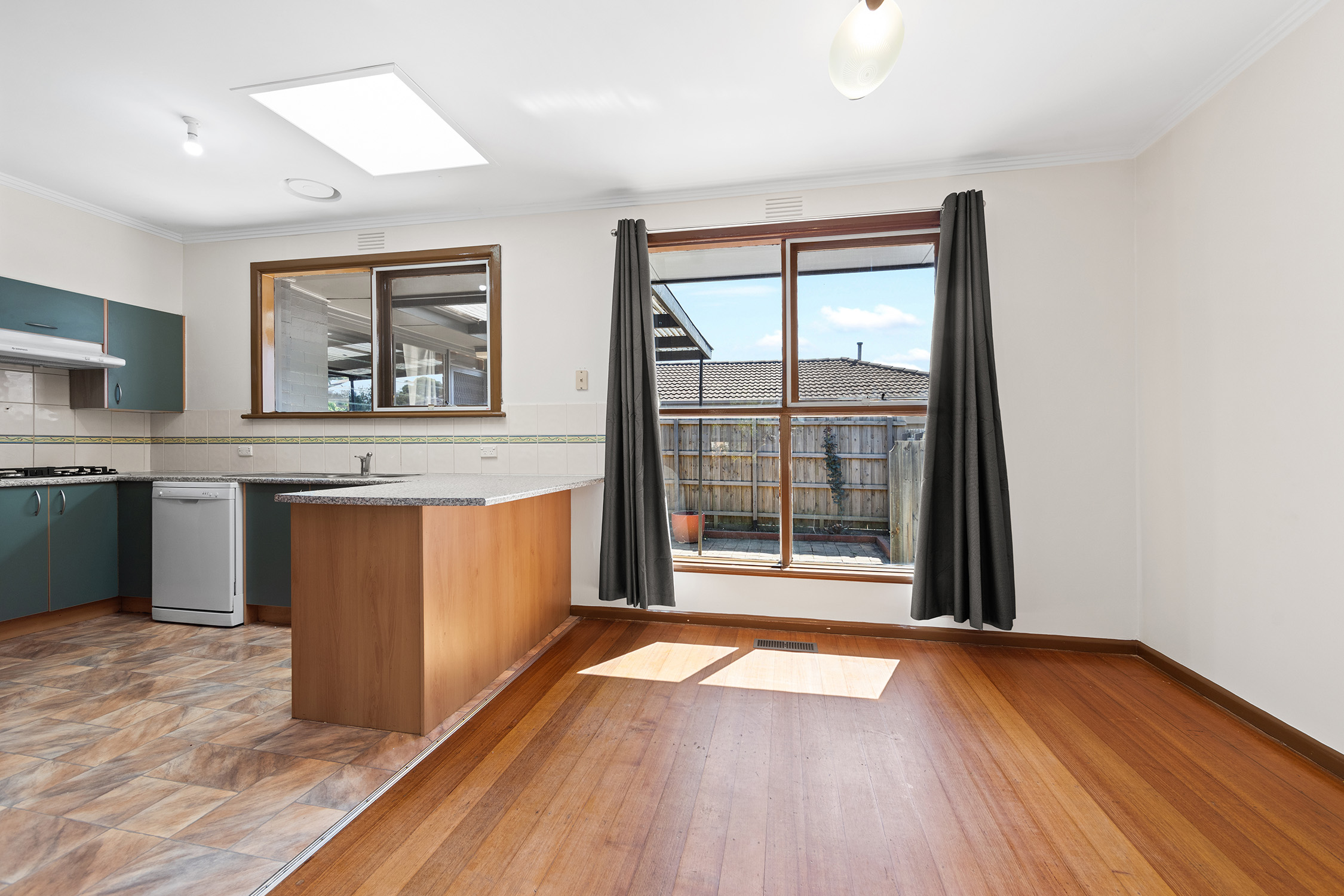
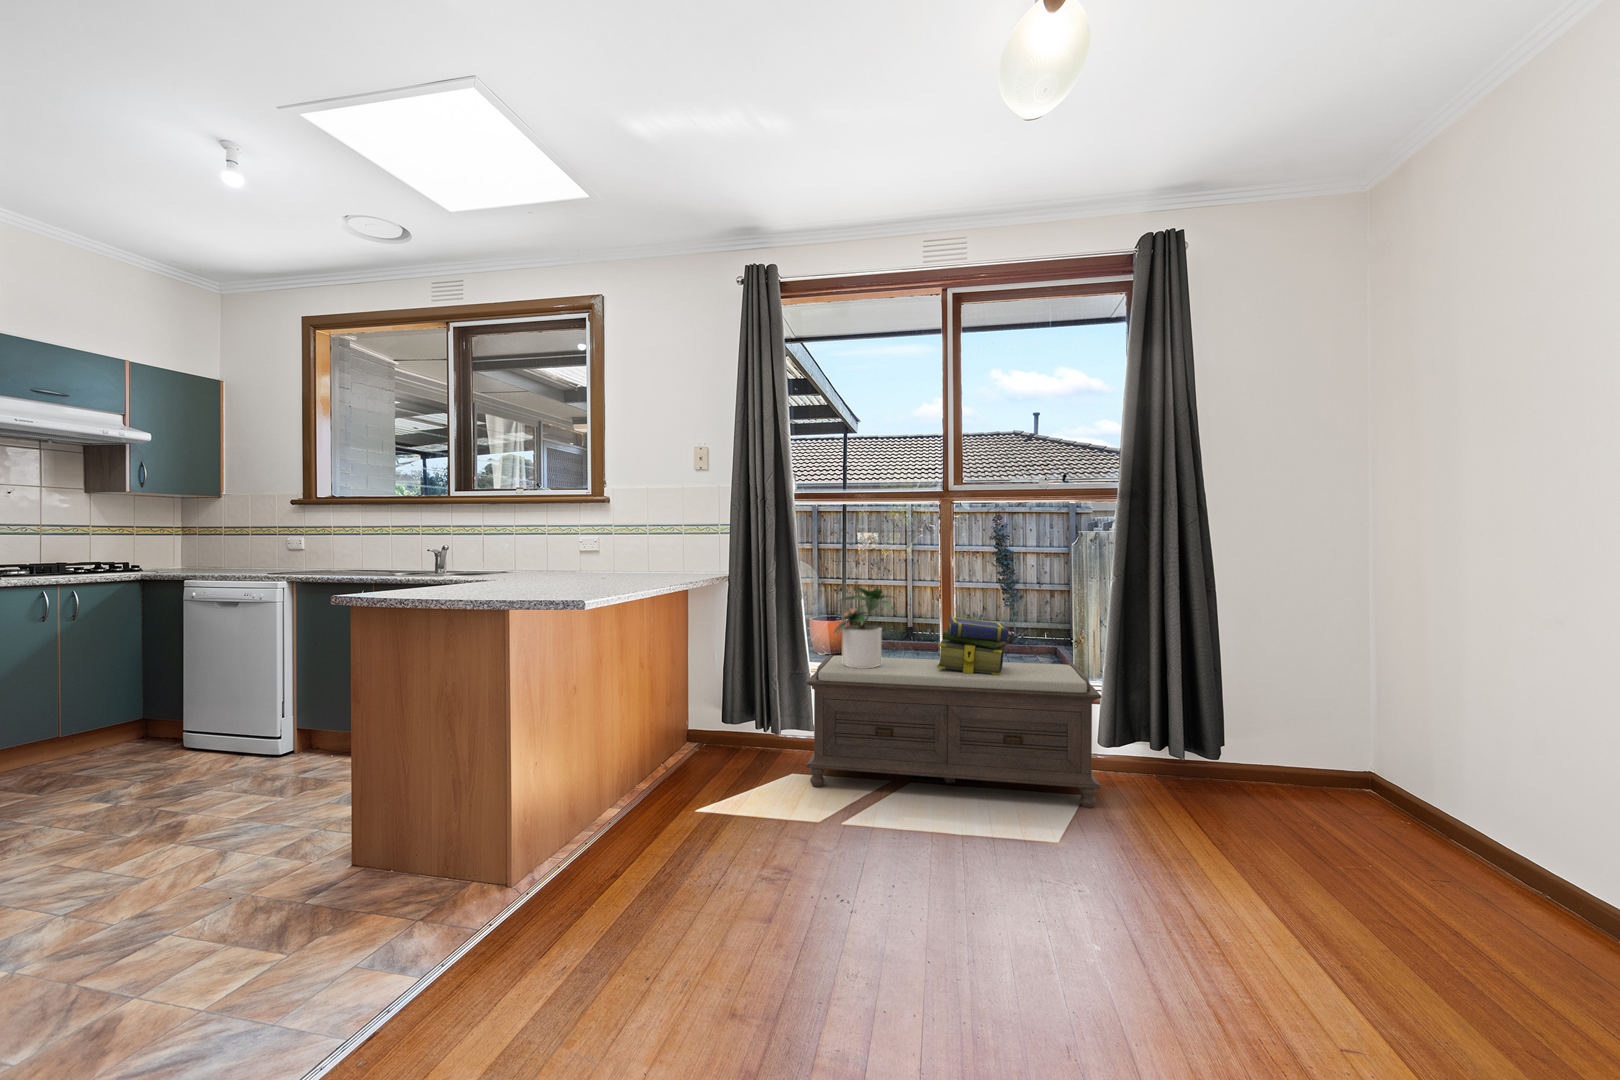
+ potted plant [833,586,899,668]
+ bench [805,655,1103,809]
+ stack of books [937,616,1009,675]
